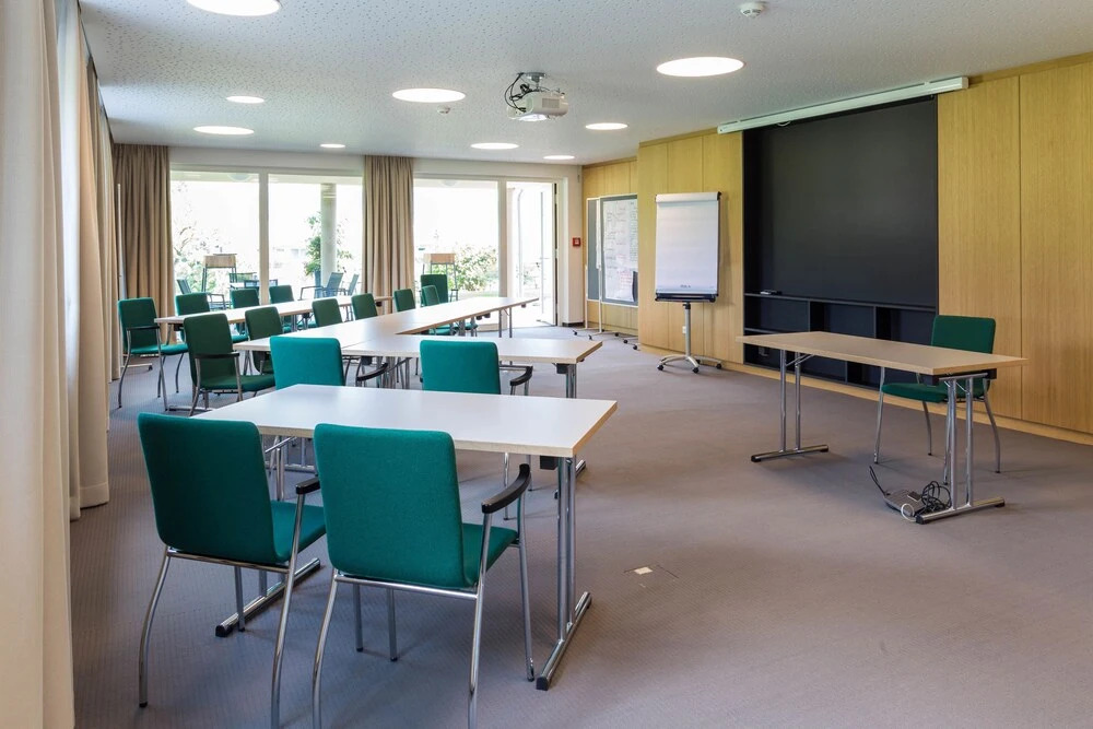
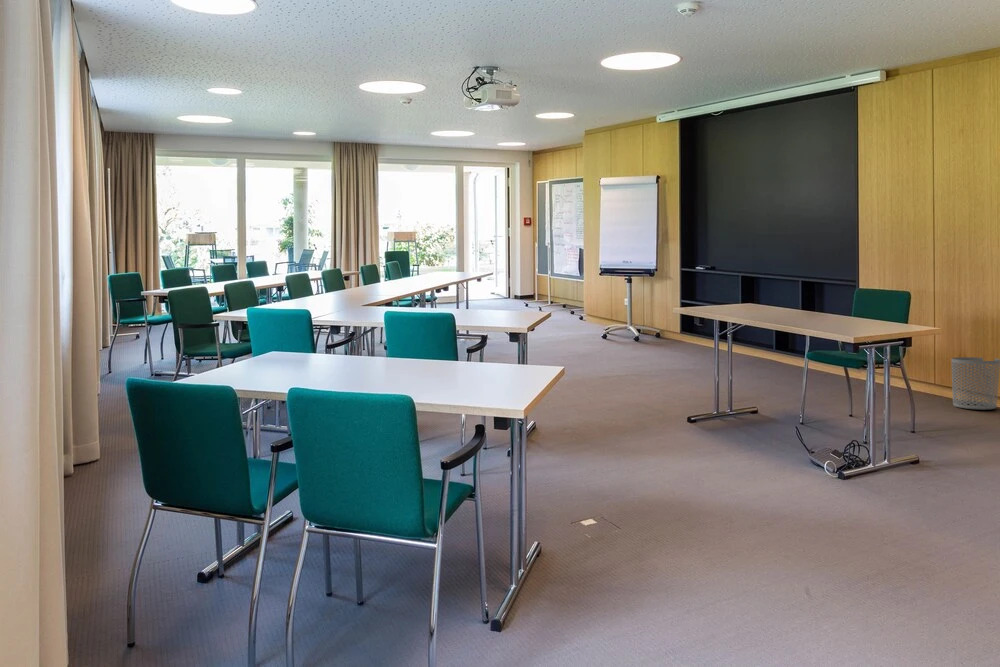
+ waste bin [950,356,1000,411]
